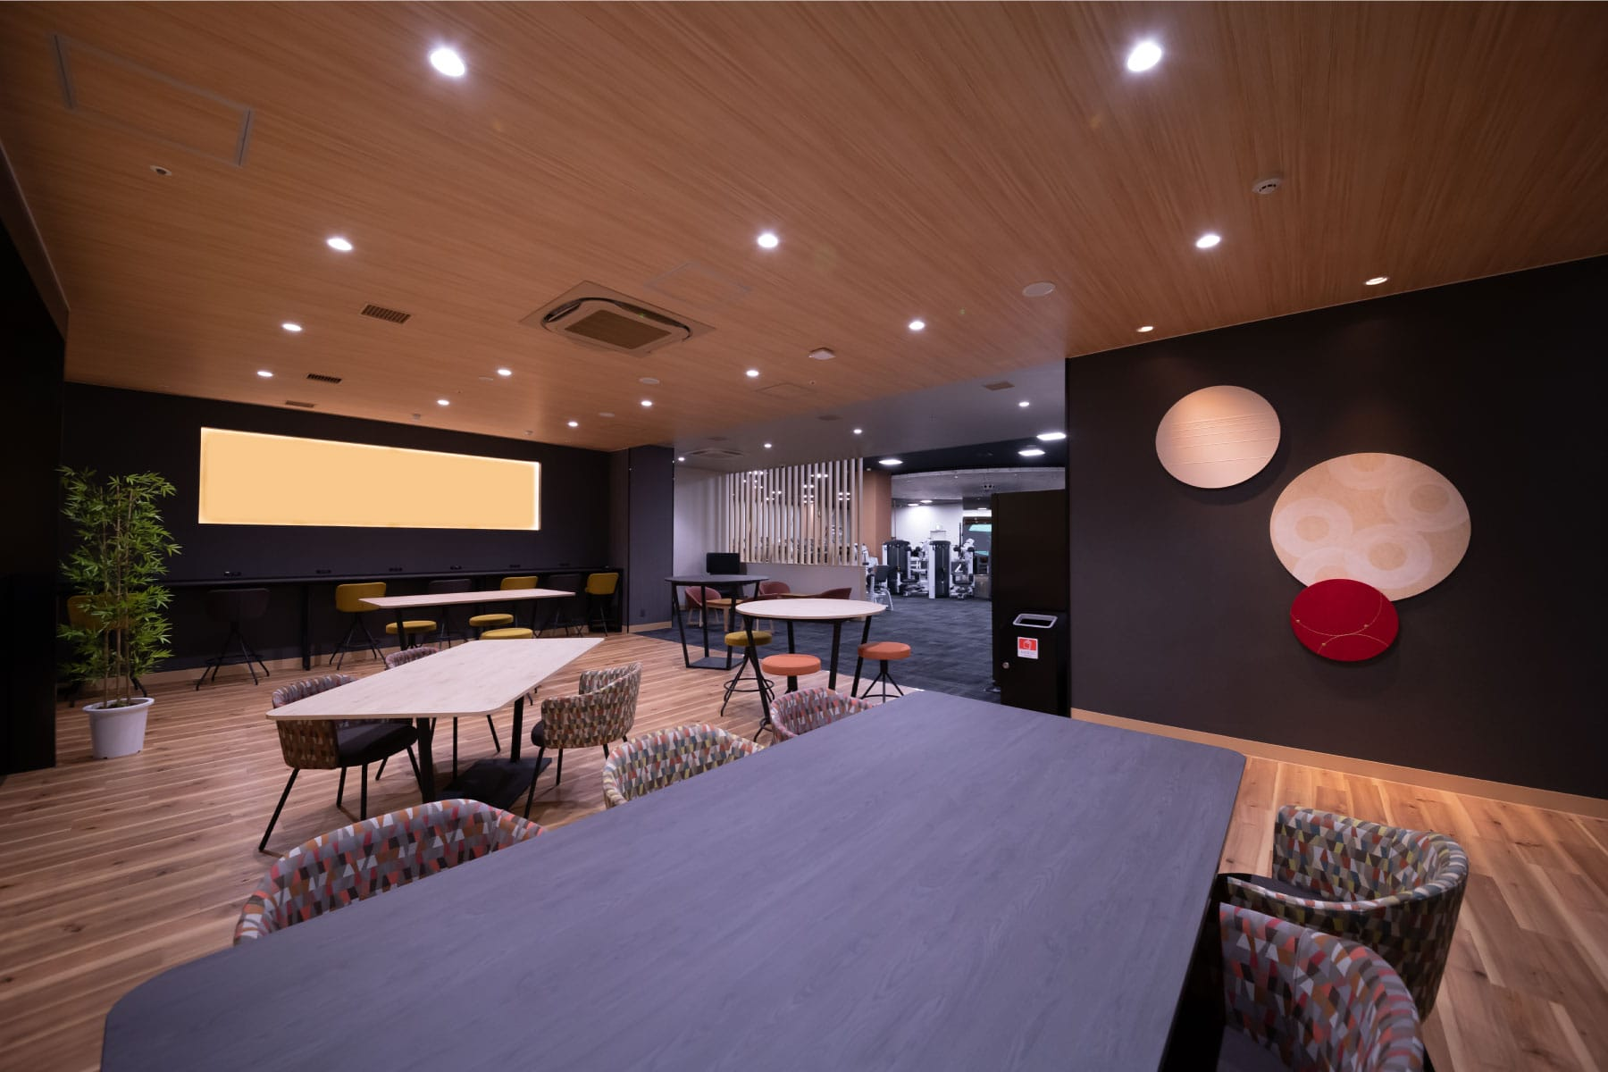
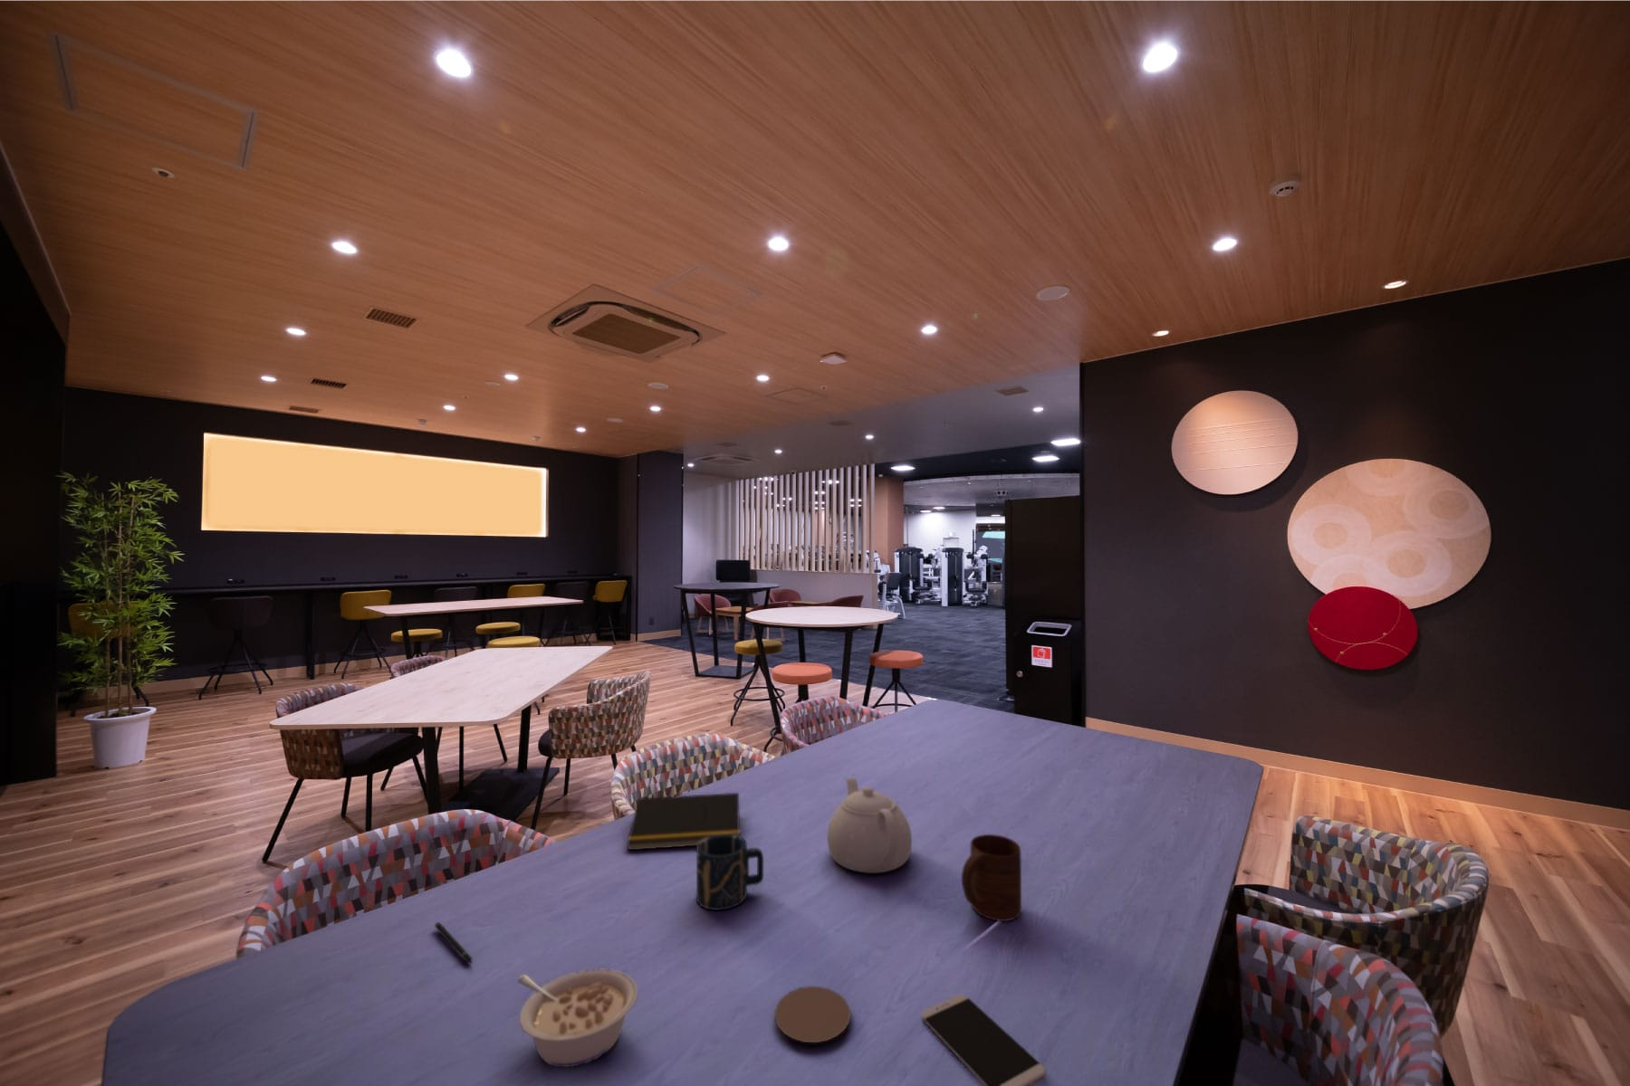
+ cup [695,834,764,911]
+ cup [961,834,1022,922]
+ notepad [626,791,741,851]
+ legume [517,967,639,1068]
+ coaster [774,985,853,1044]
+ pen [434,921,473,964]
+ teapot [827,777,913,874]
+ smartphone [921,994,1047,1086]
